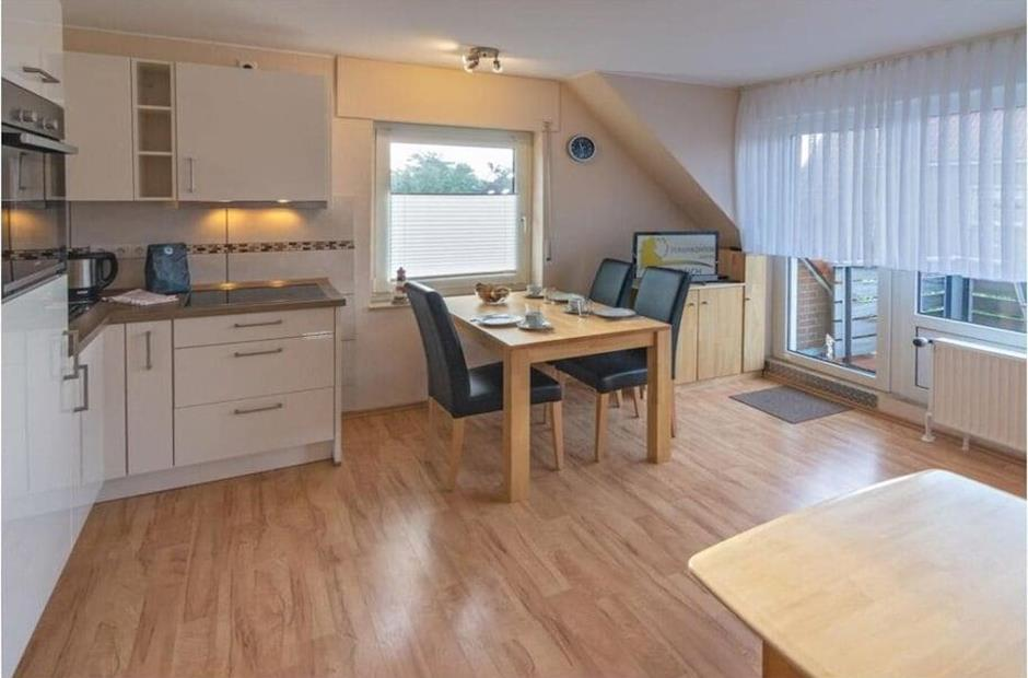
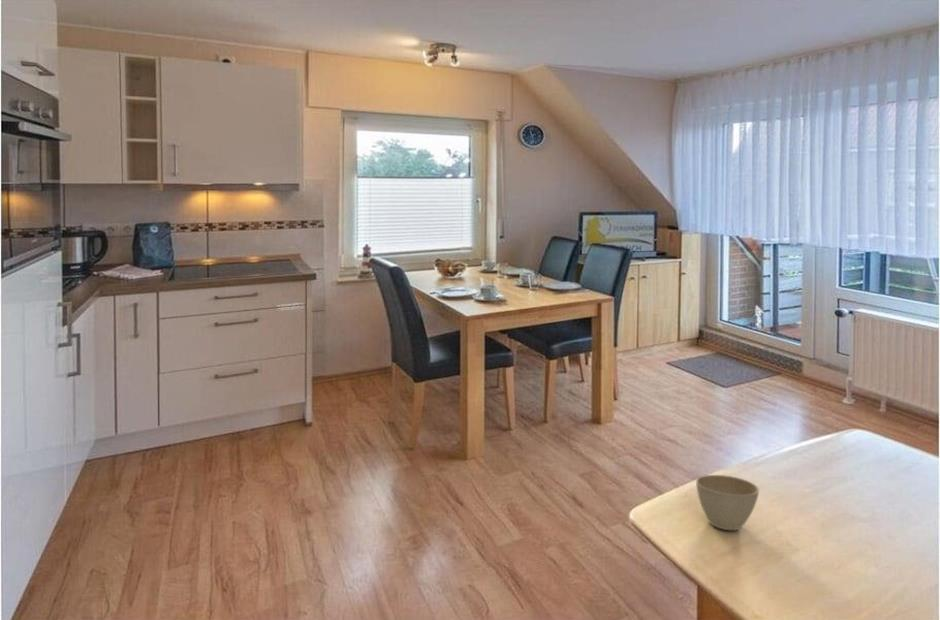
+ flower pot [695,474,760,531]
